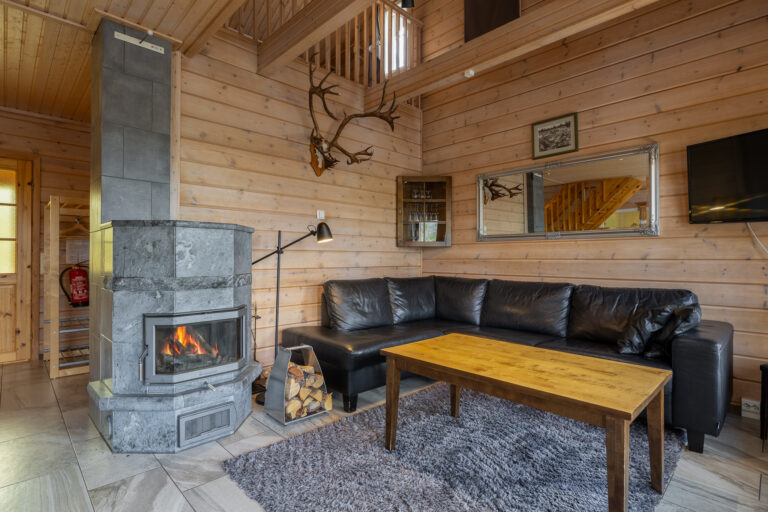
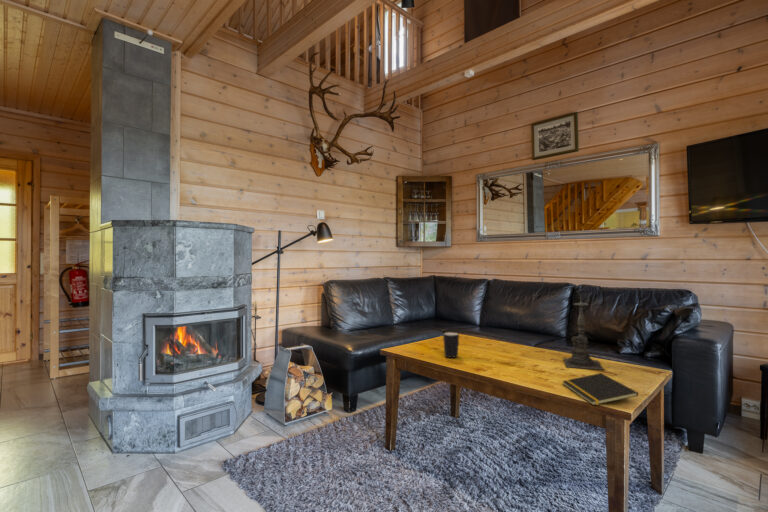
+ notepad [561,372,639,406]
+ candle holder [562,292,605,371]
+ mug [442,331,460,359]
